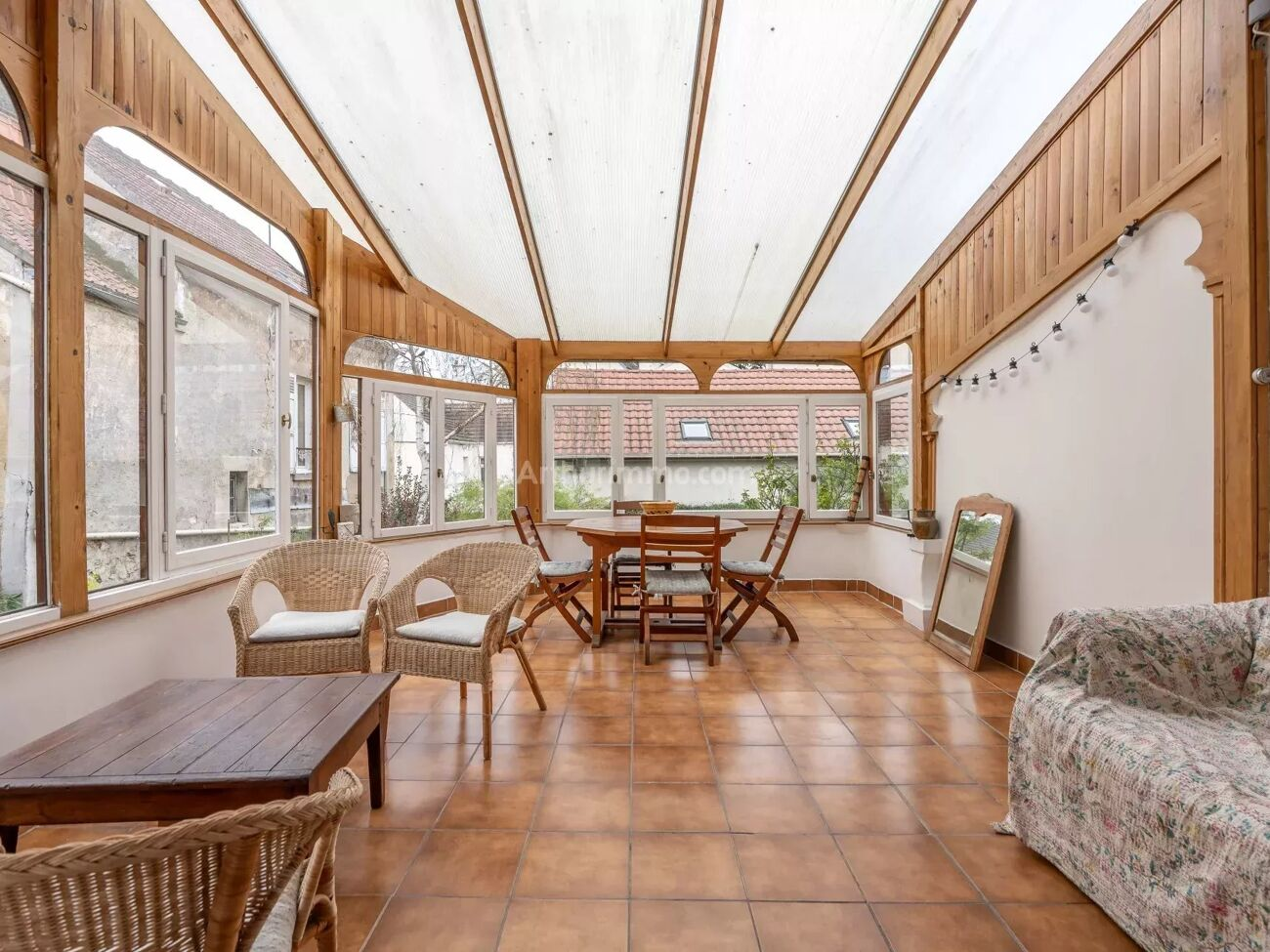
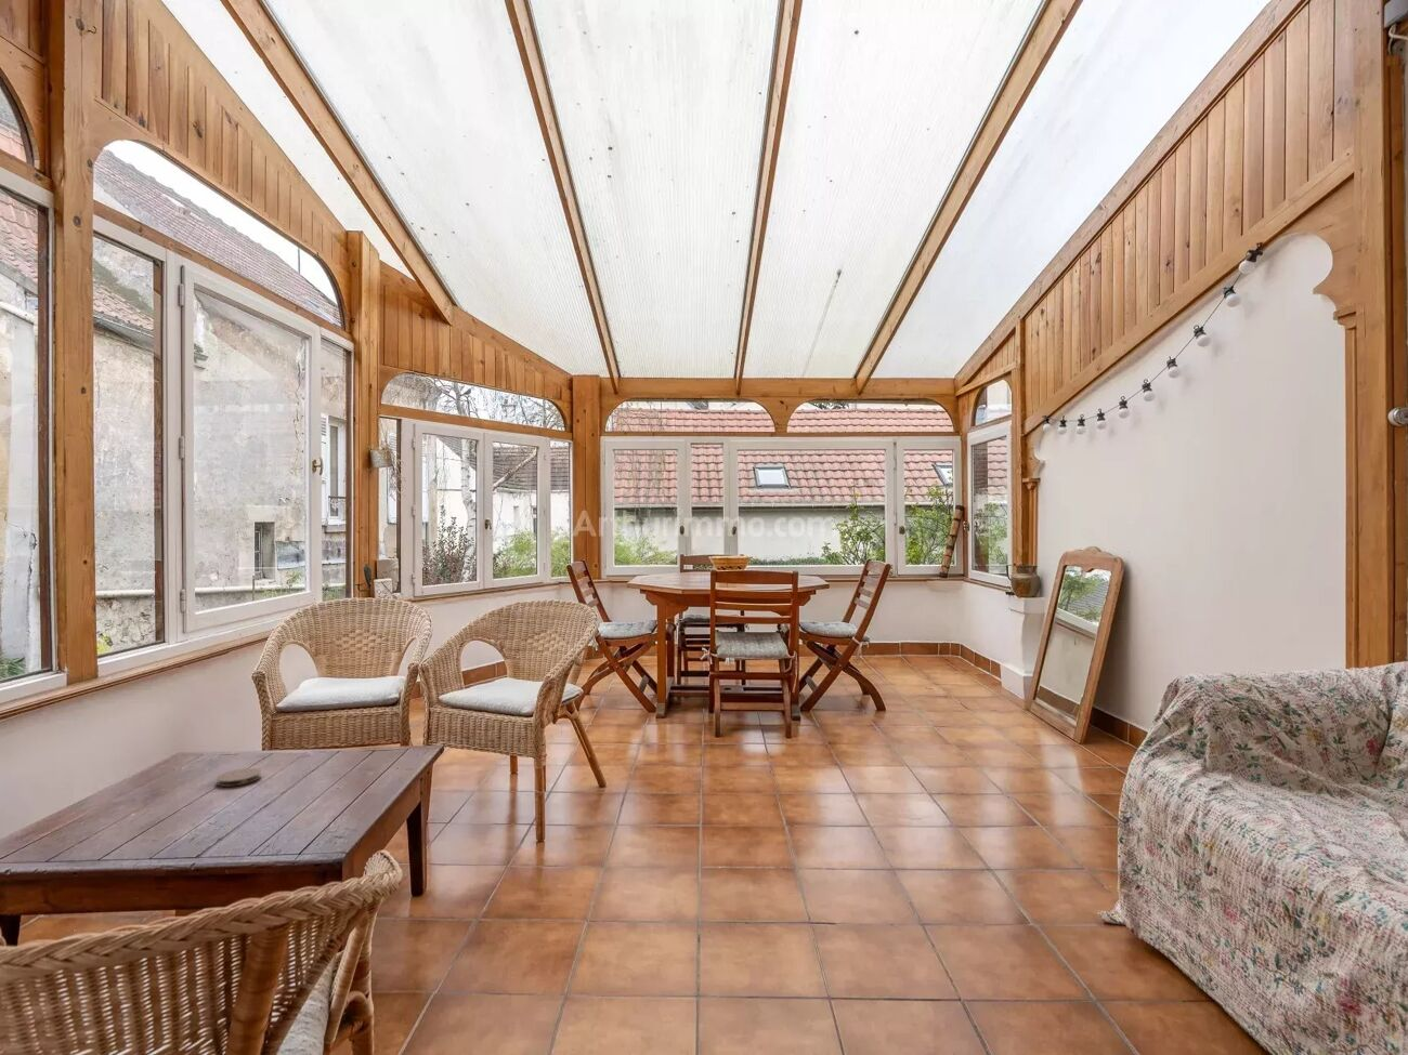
+ coaster [215,767,262,788]
